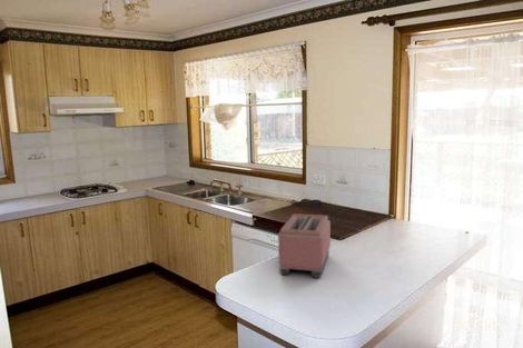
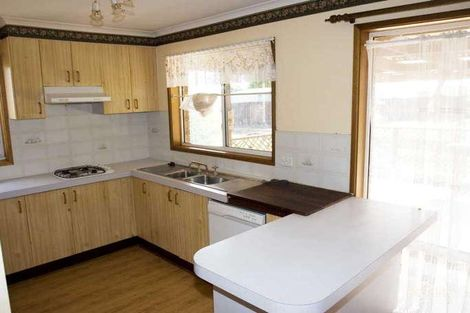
- toaster [277,212,332,279]
